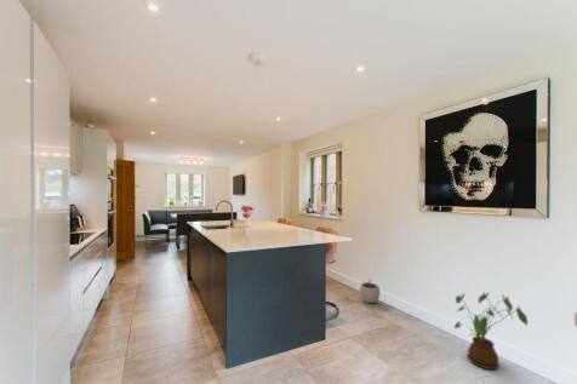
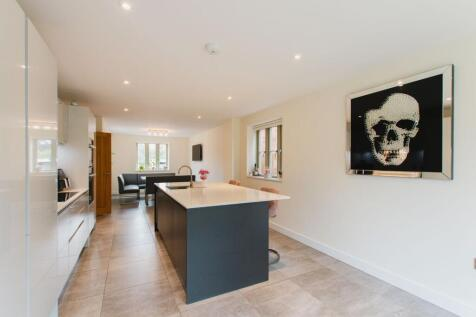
- house plant [453,291,529,371]
- plant pot [359,276,381,304]
